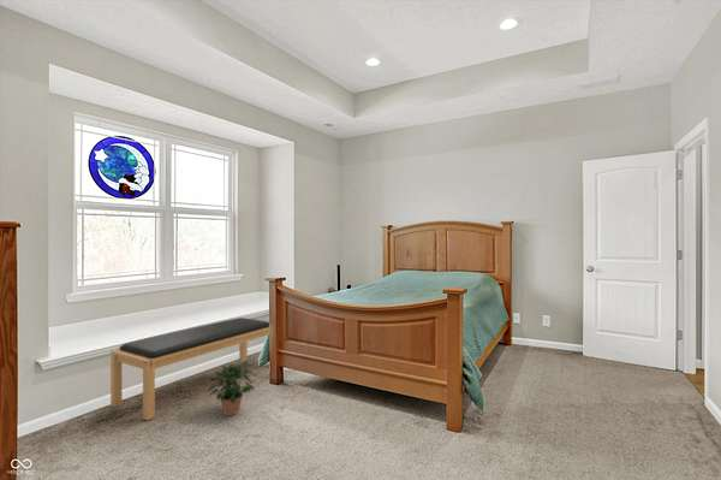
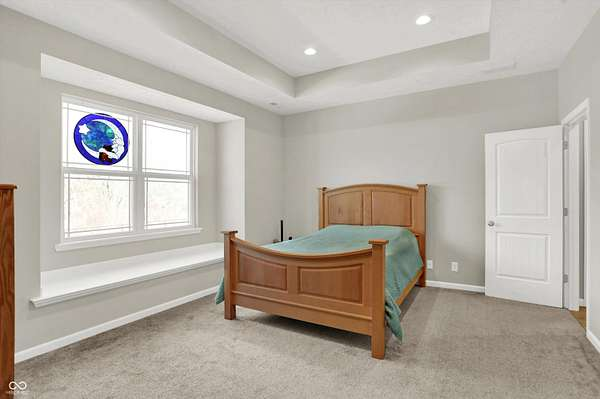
- potted plant [205,361,256,416]
- bench [109,316,270,421]
